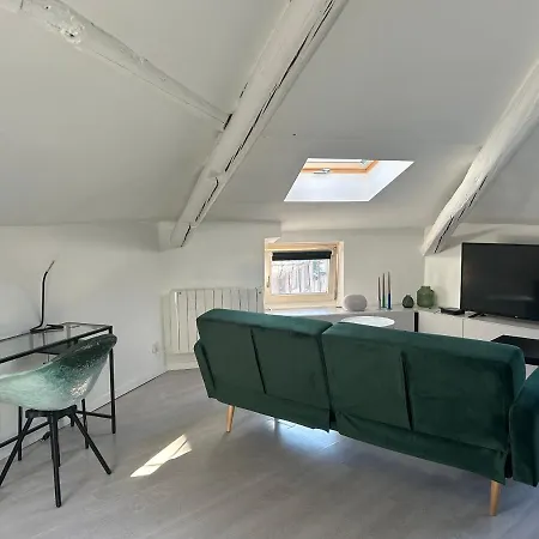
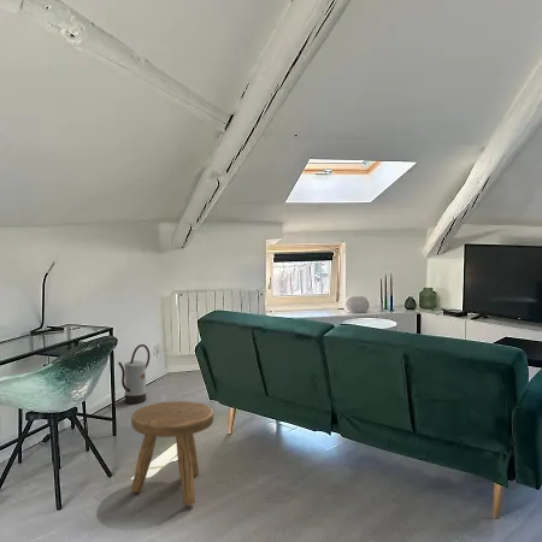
+ stool [130,400,214,506]
+ watering can [117,343,151,405]
